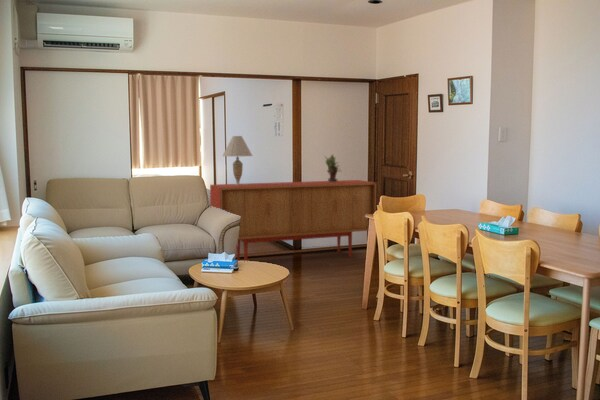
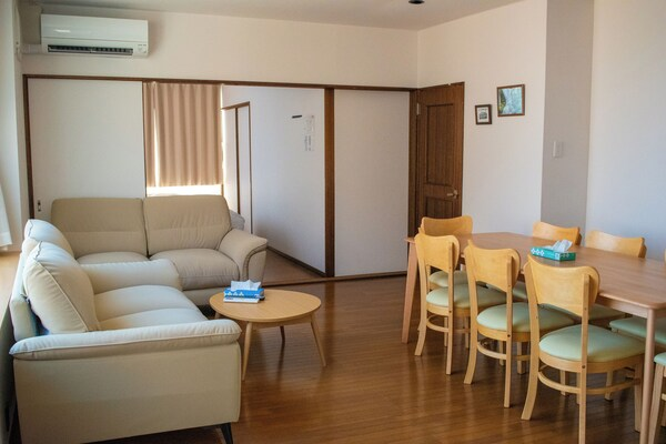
- potted plant [324,153,343,182]
- table lamp [222,135,253,185]
- sideboard [209,179,377,261]
